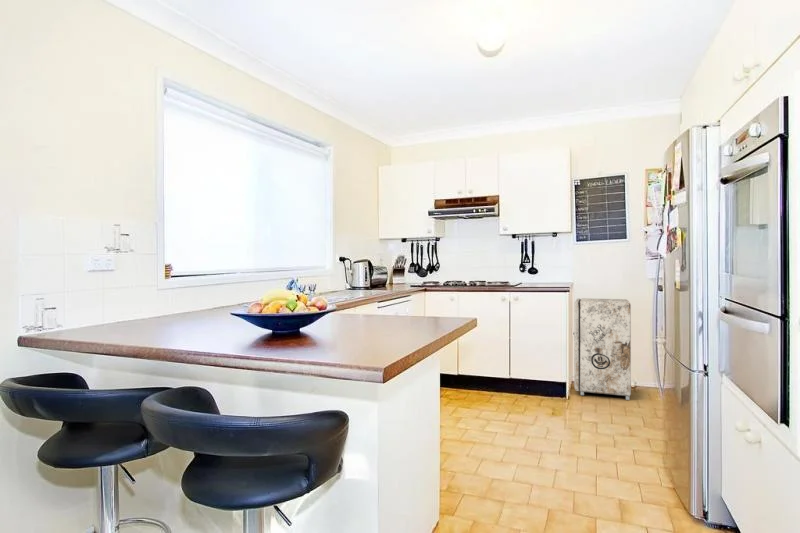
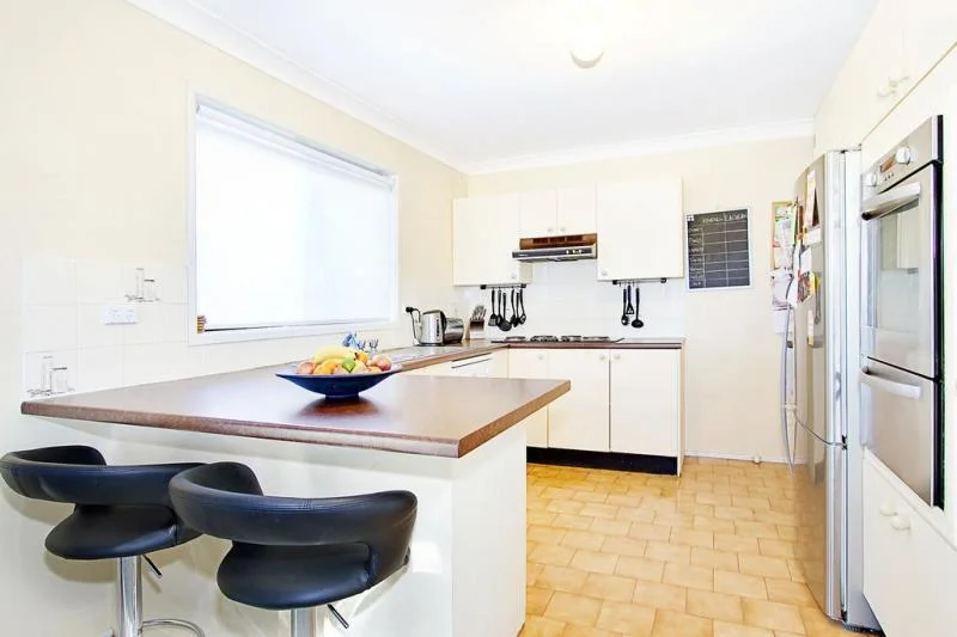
- trash can [572,297,632,401]
